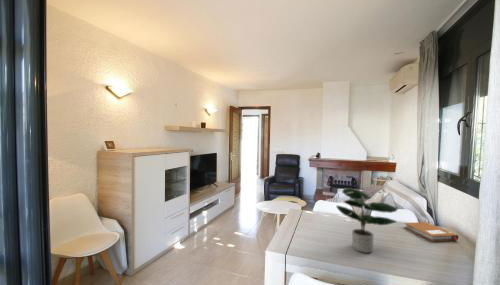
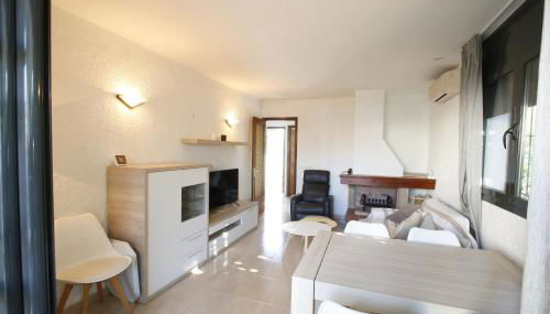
- potted plant [335,187,399,254]
- notebook [403,221,459,242]
